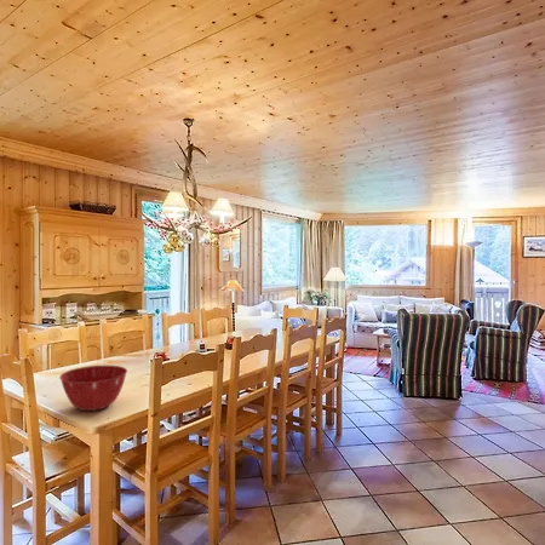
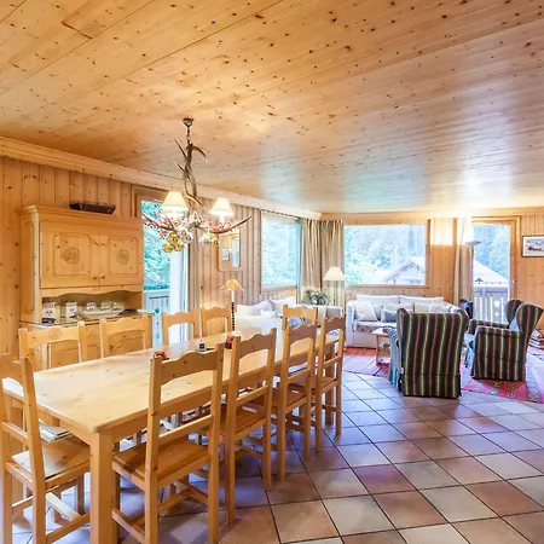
- mixing bowl [58,365,128,412]
